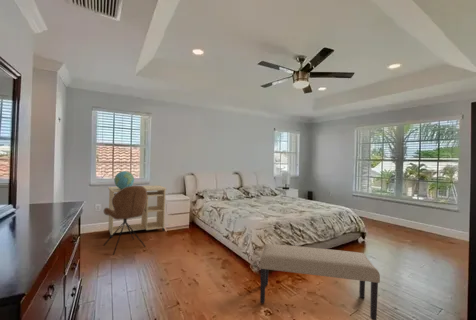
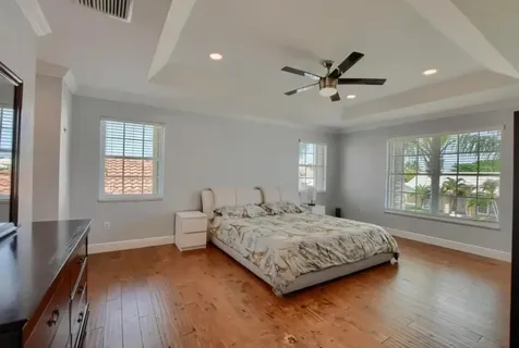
- bench [258,243,381,320]
- chair [102,185,148,256]
- desk [107,184,167,238]
- globe [113,170,135,189]
